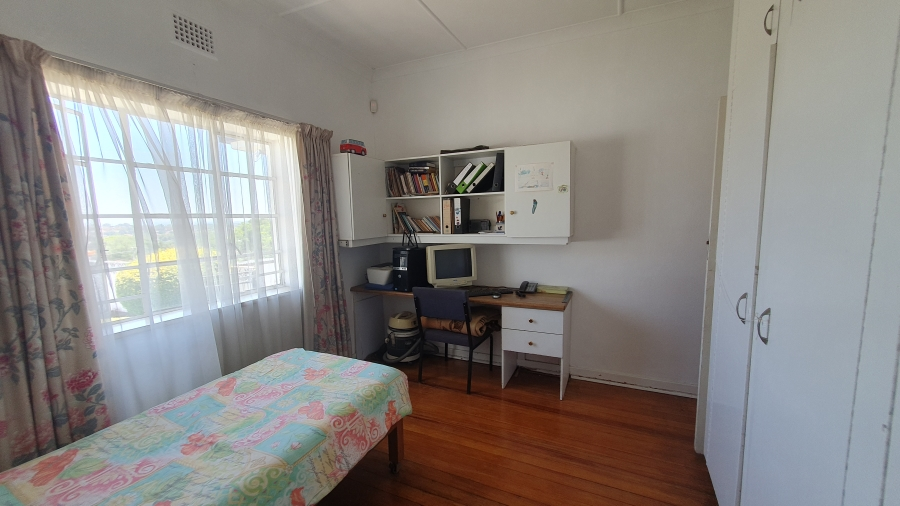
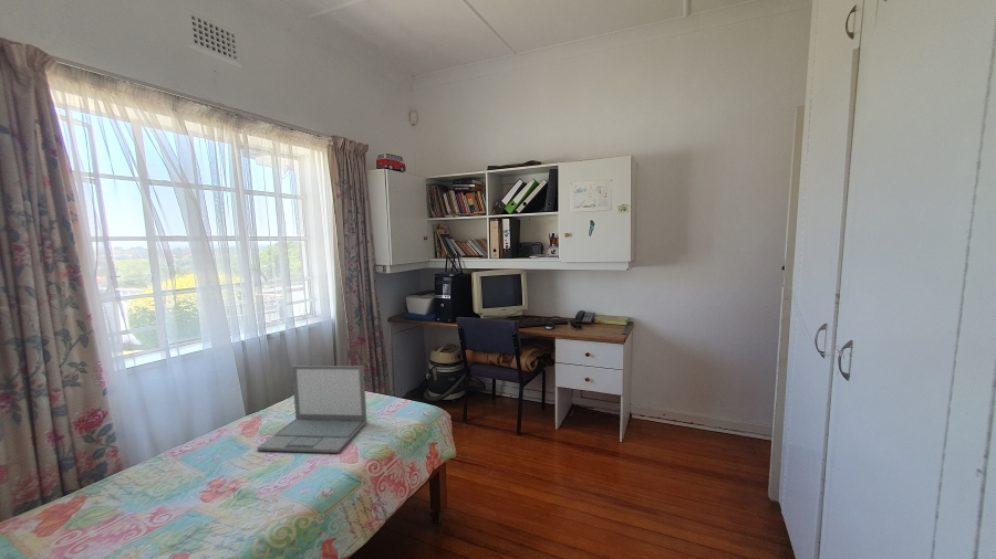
+ laptop [256,365,369,454]
